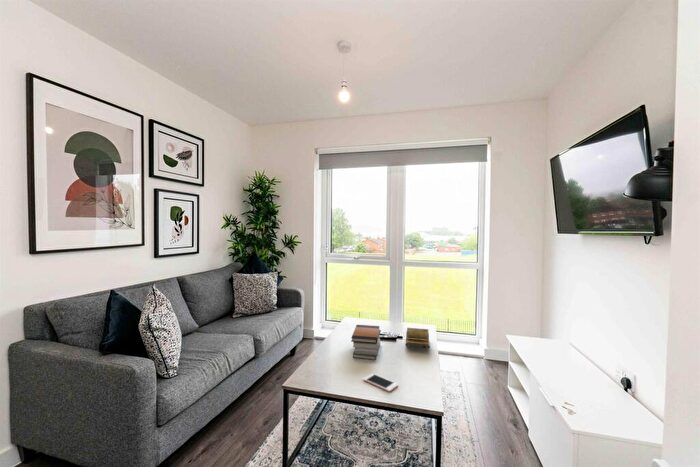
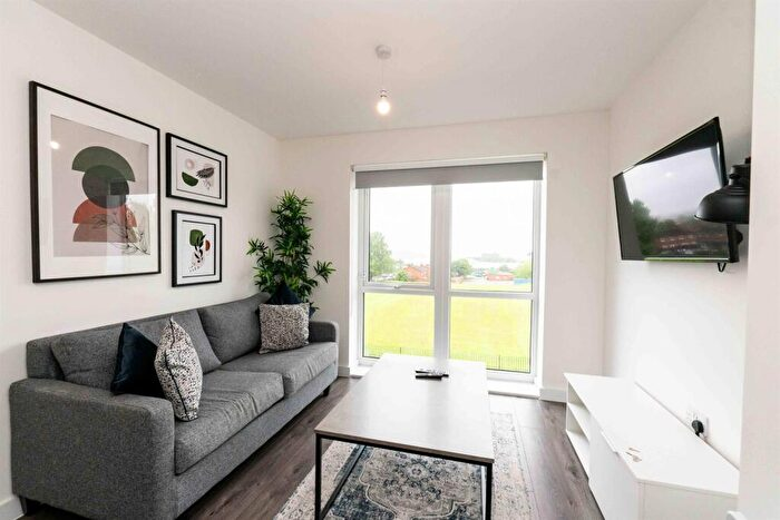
- book [405,327,431,349]
- book stack [350,324,382,361]
- cell phone [362,373,399,393]
